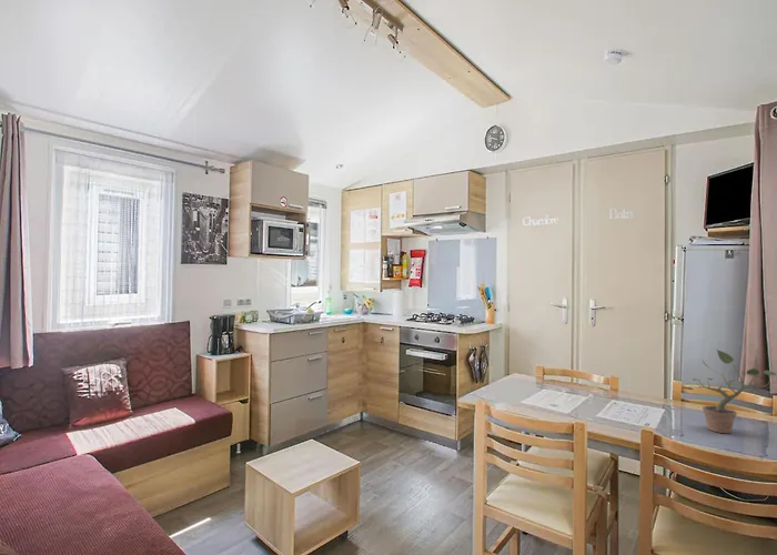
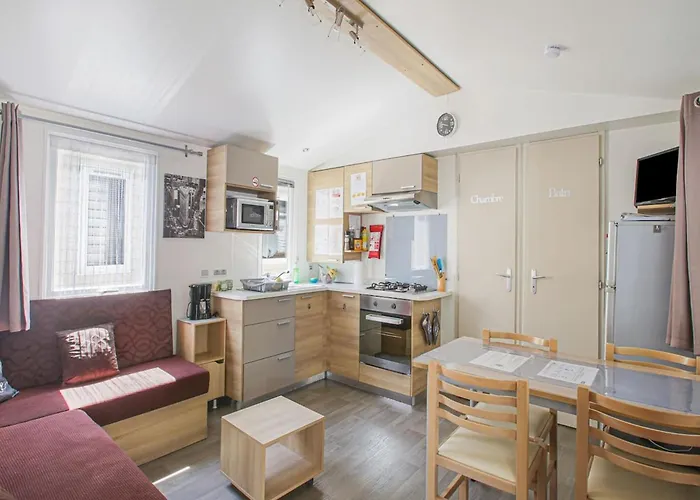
- potted plant [680,349,777,434]
